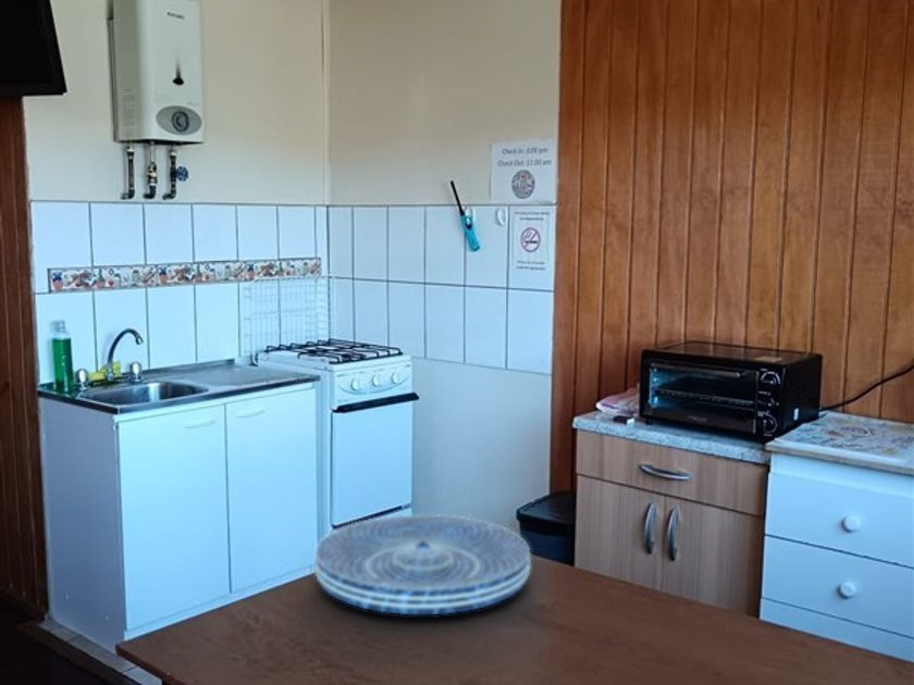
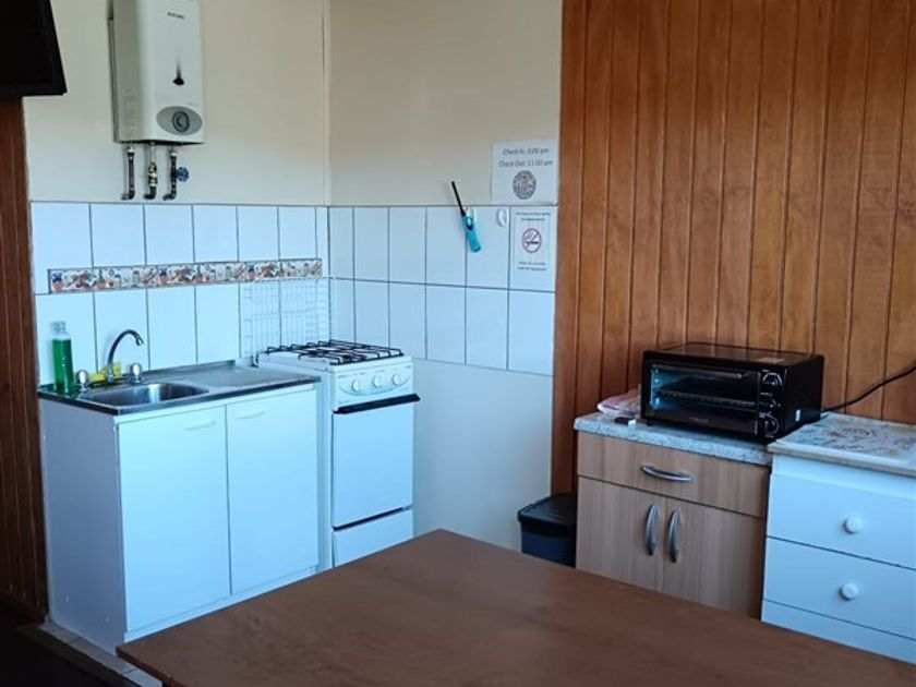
- placemat [313,513,532,615]
